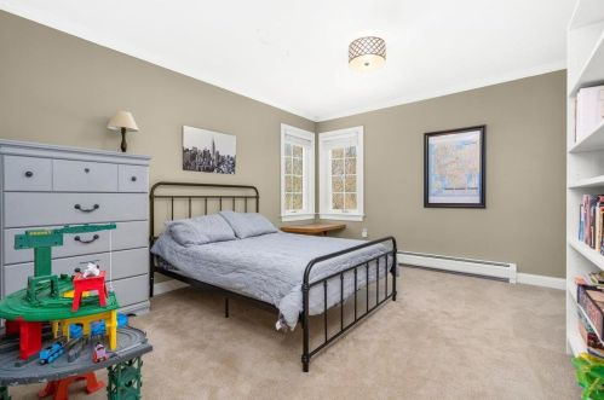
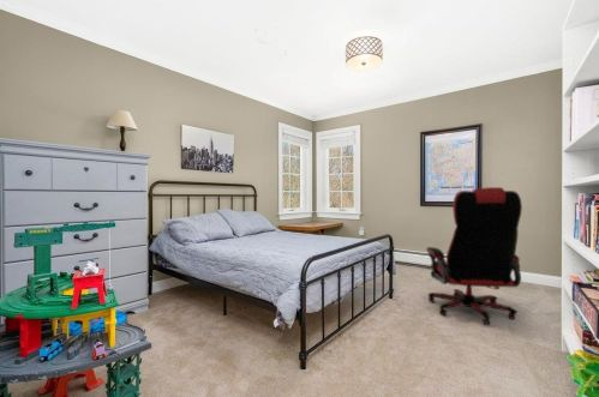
+ office chair [425,186,523,326]
